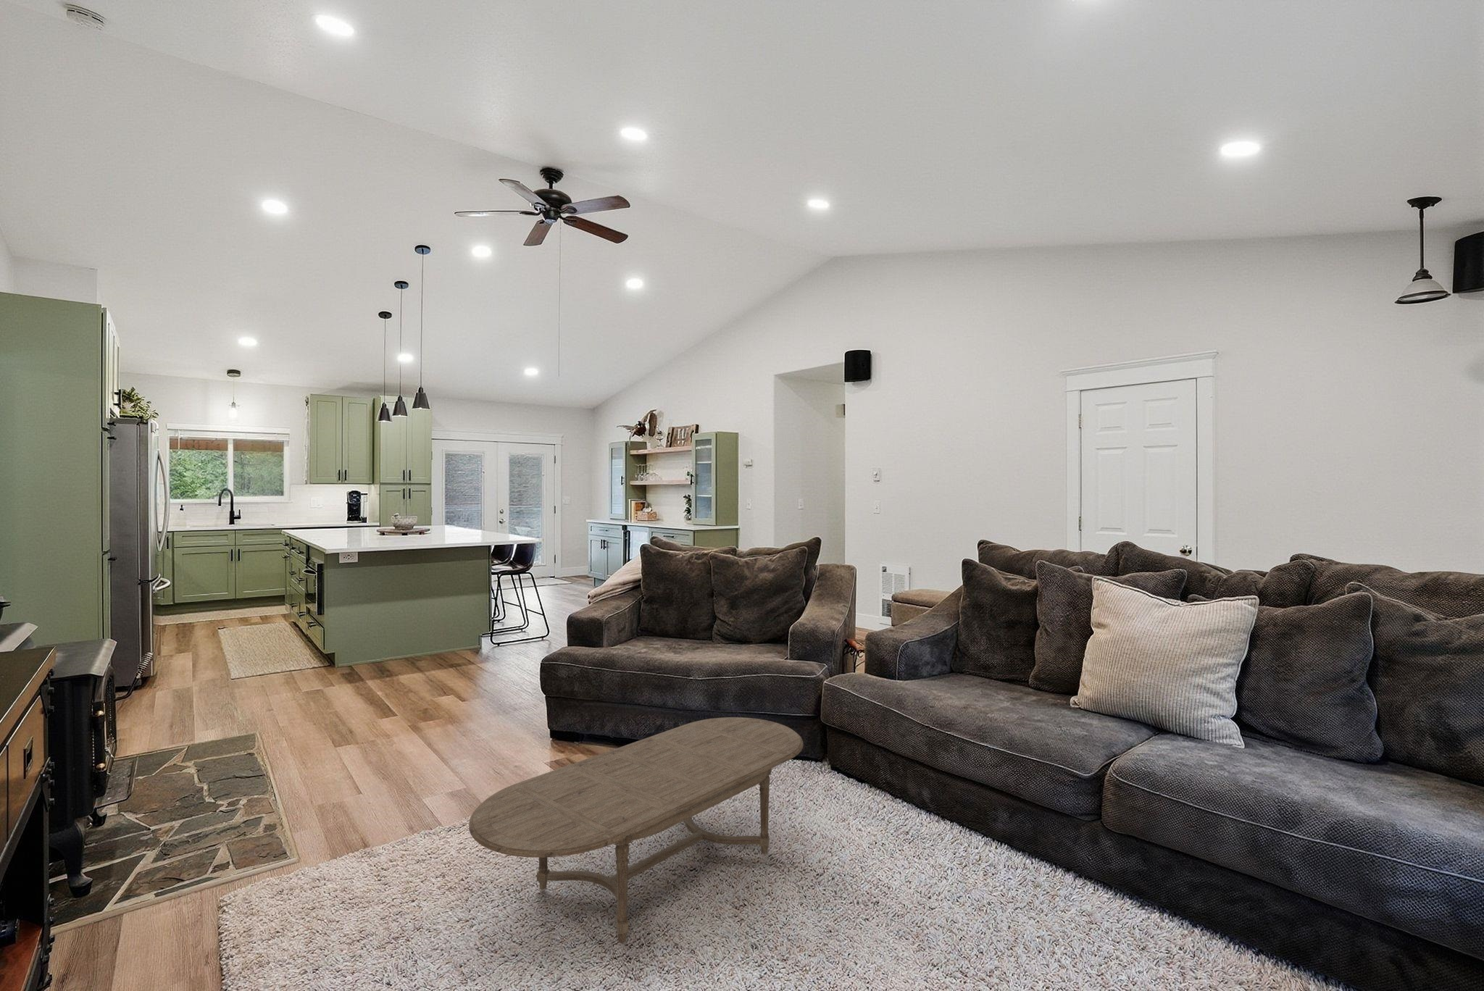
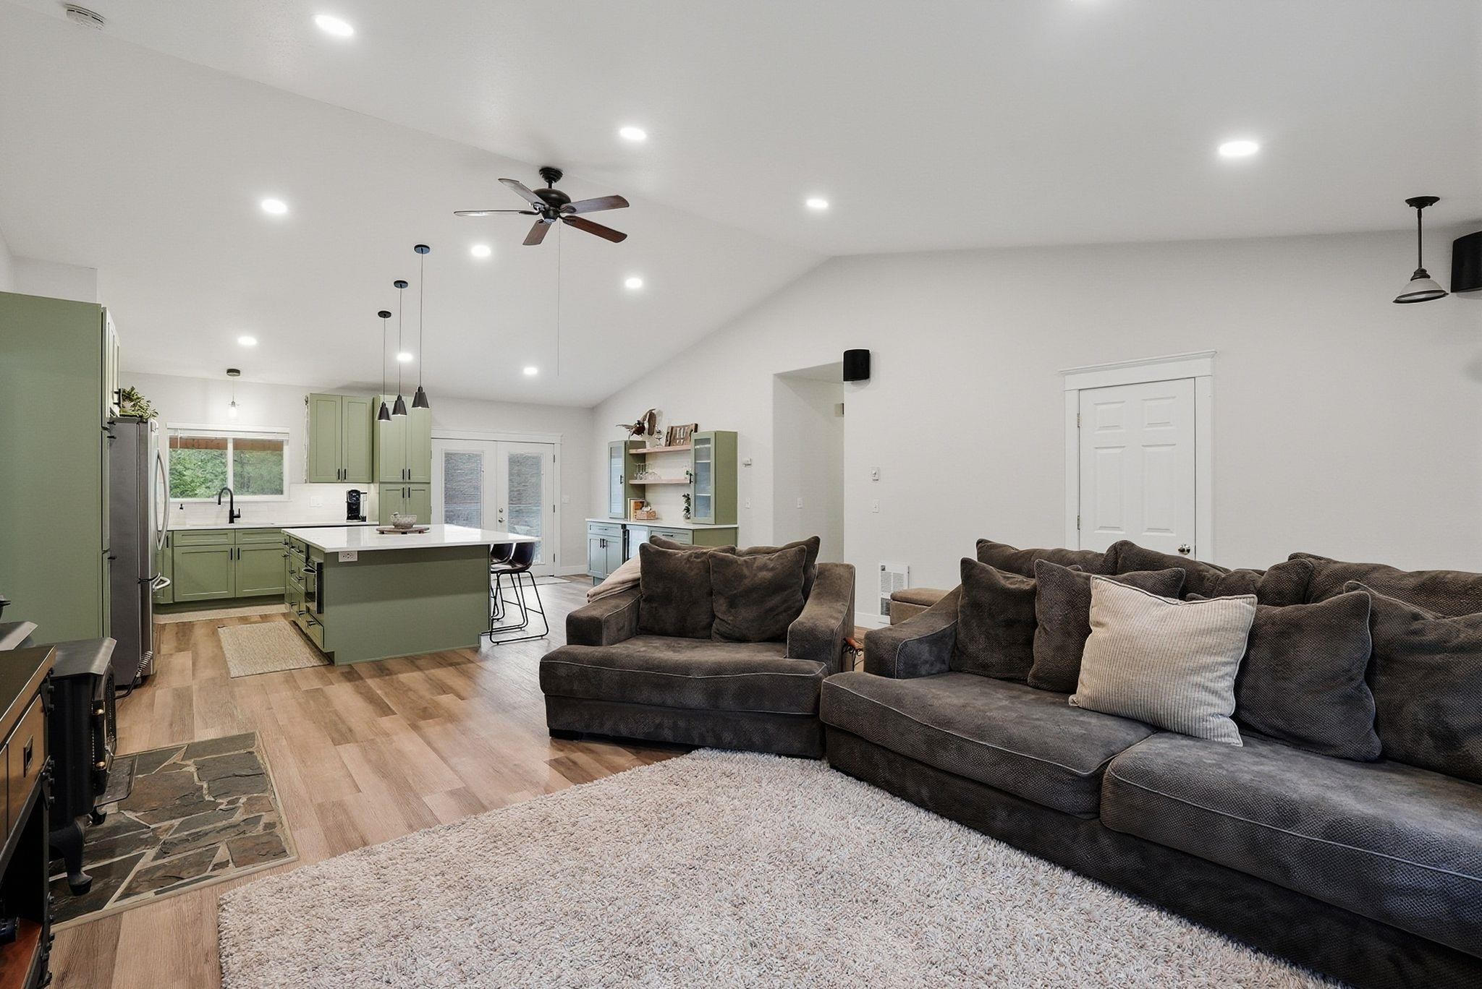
- coffee table [468,717,804,943]
